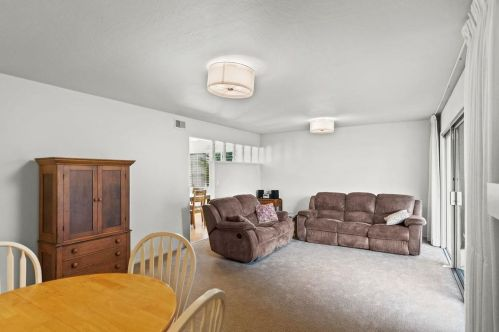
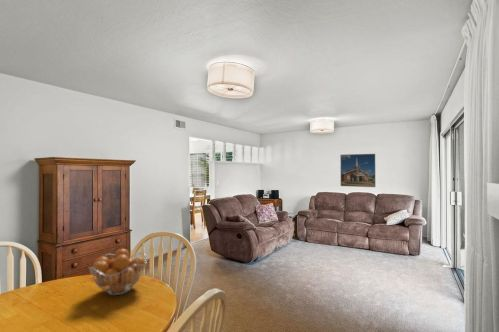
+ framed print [340,153,376,188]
+ fruit basket [88,248,148,296]
